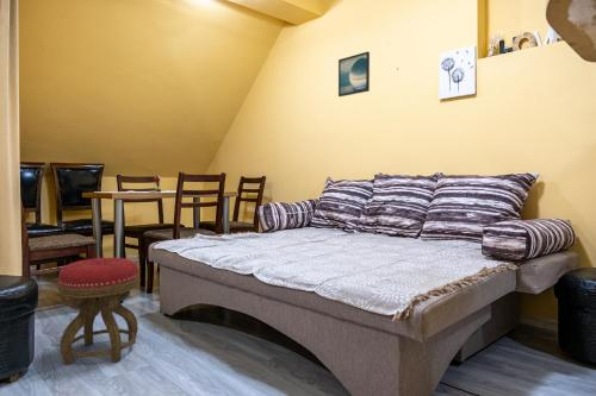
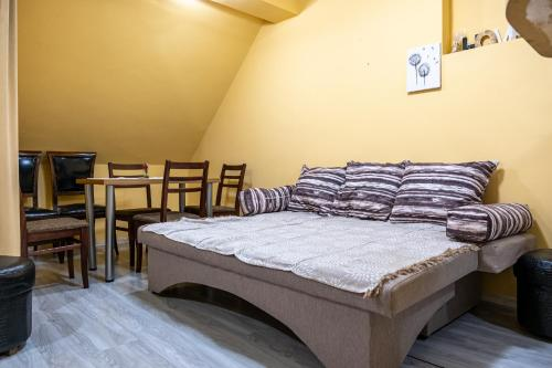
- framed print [337,51,371,98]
- stool [57,257,141,365]
